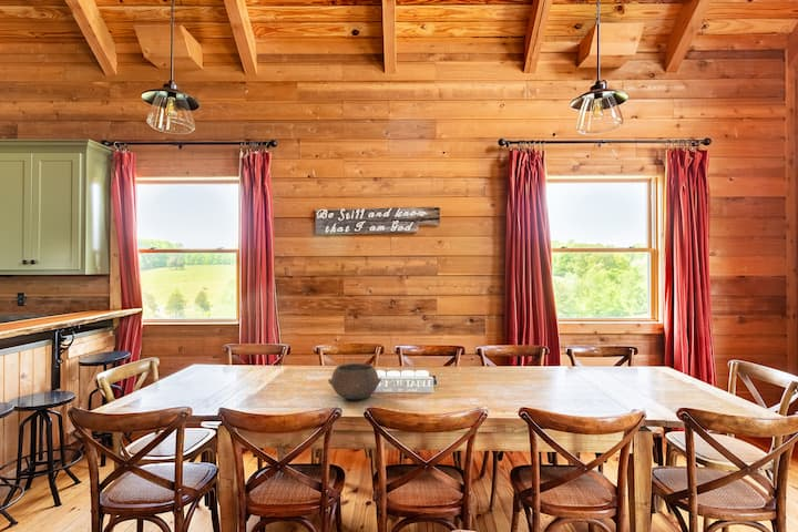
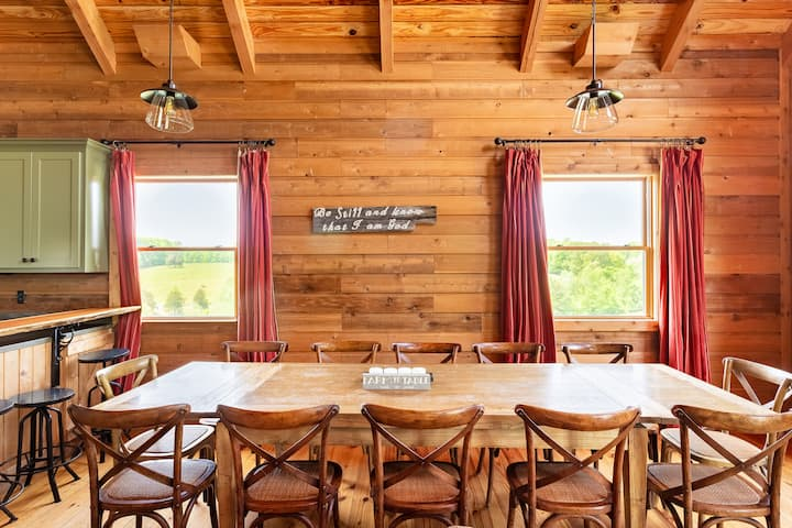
- bowl [327,362,382,400]
